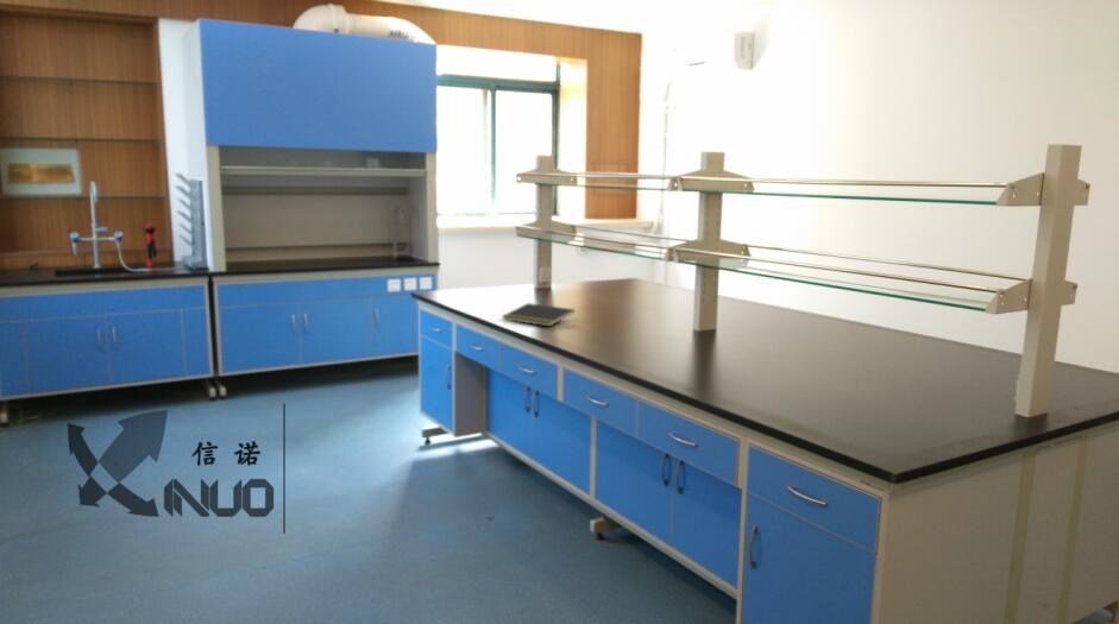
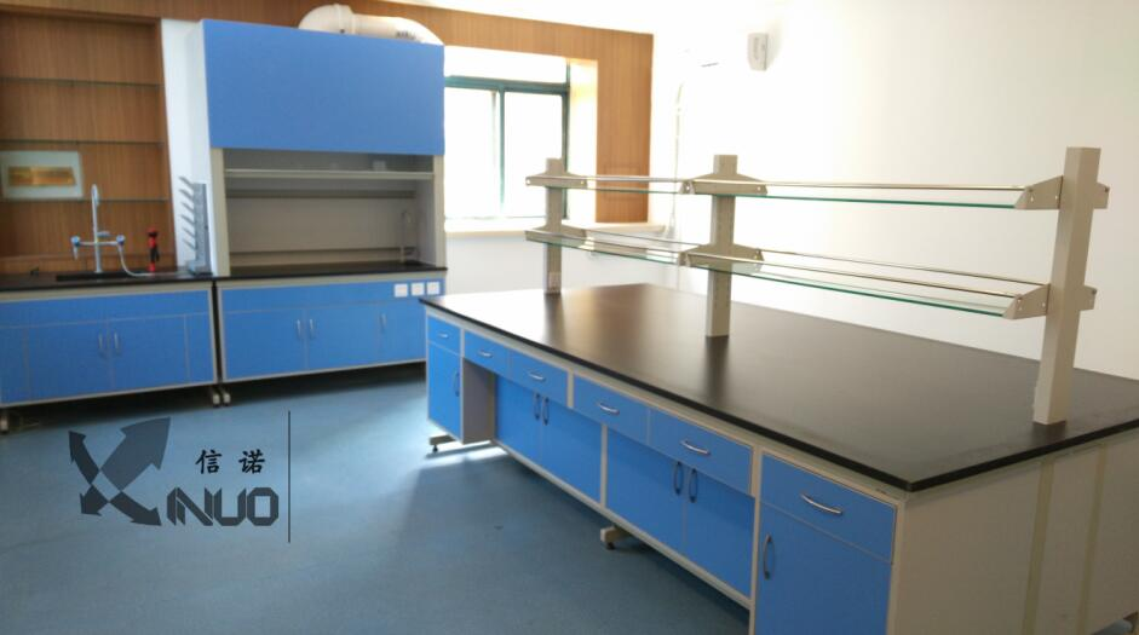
- notepad [501,302,576,327]
